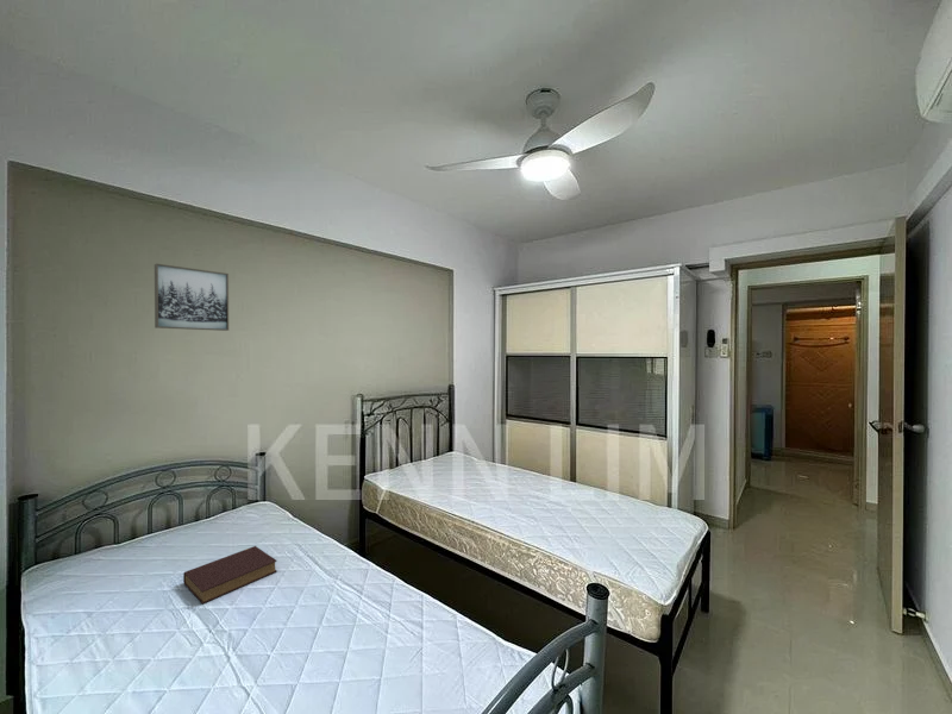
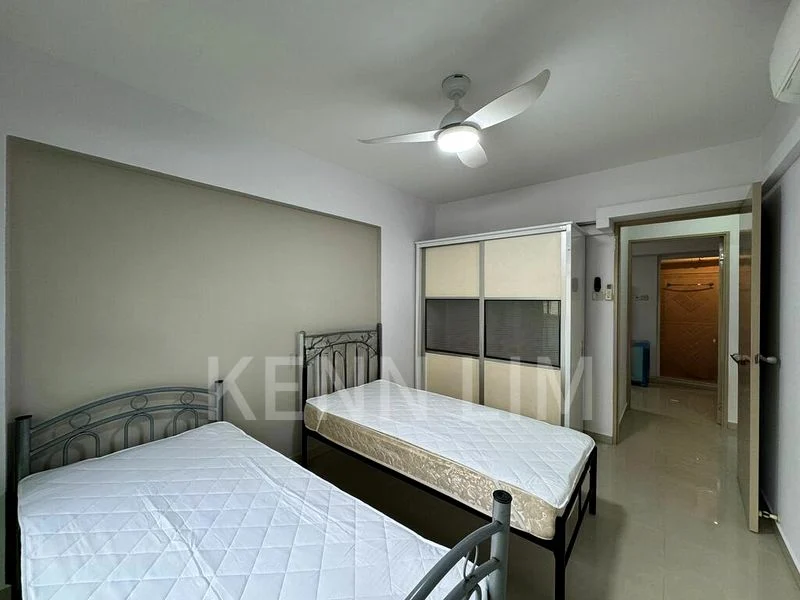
- wall art [154,263,230,332]
- book [182,545,278,605]
